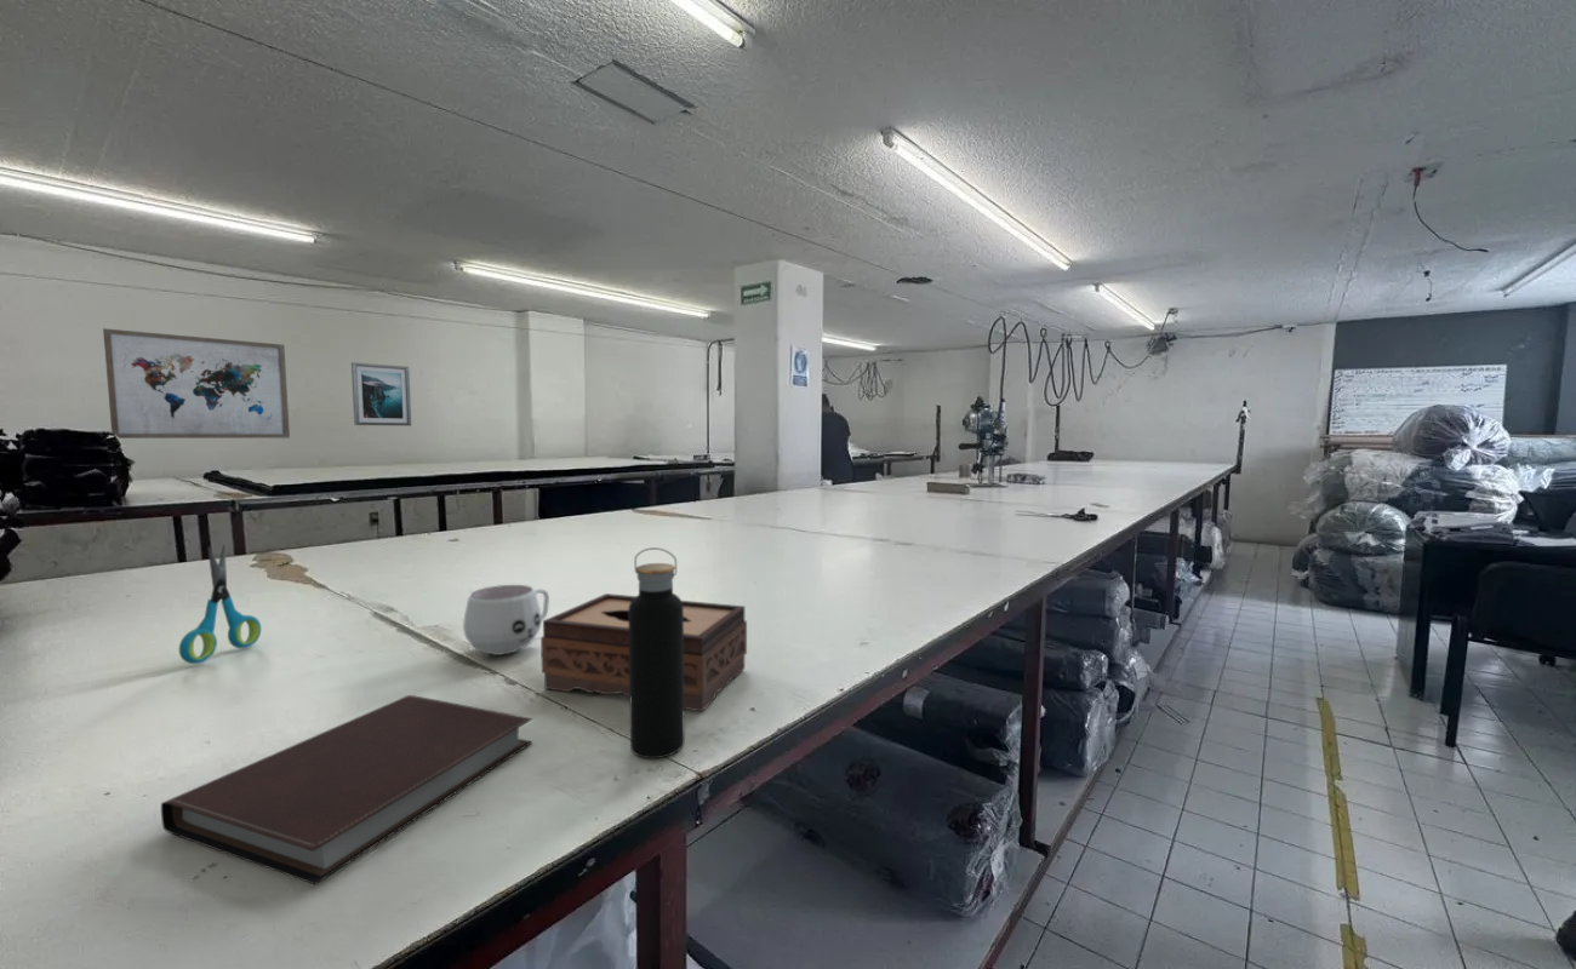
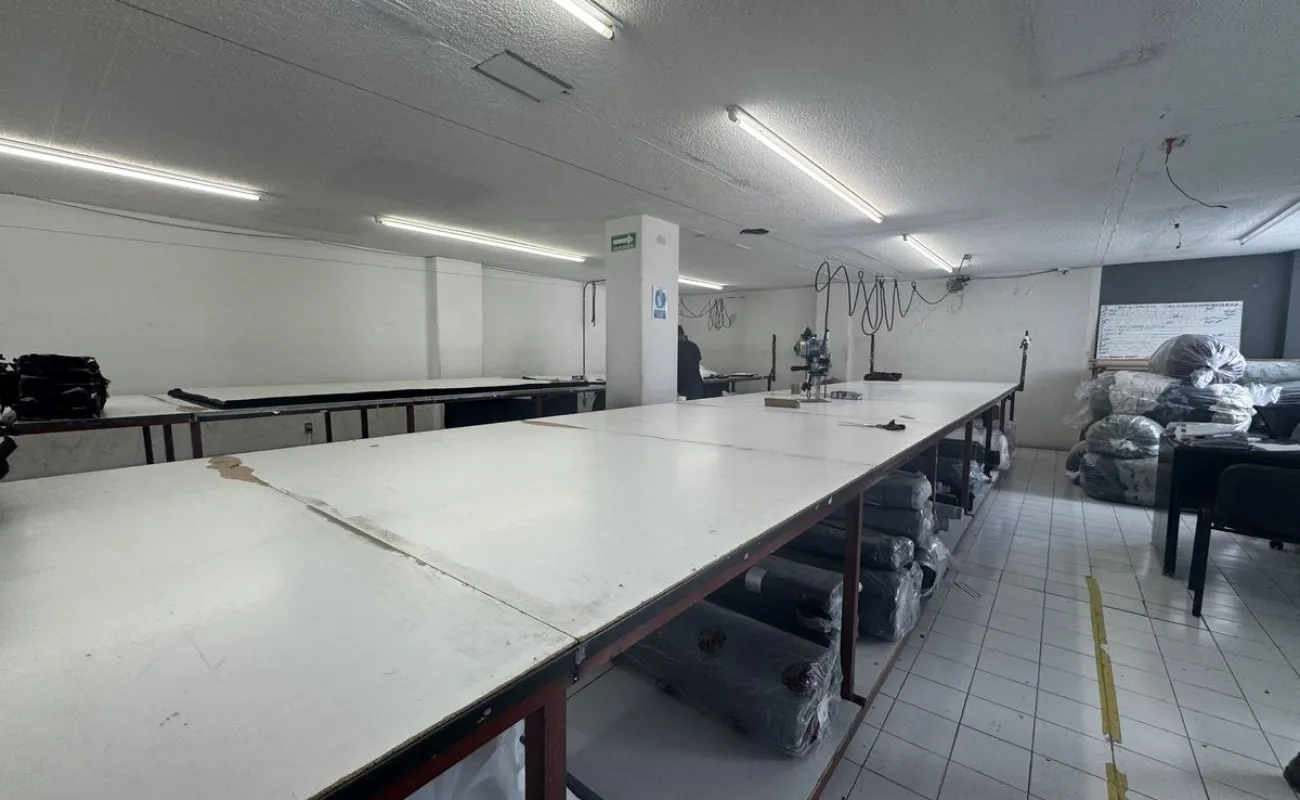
- notebook [160,694,535,885]
- wall art [350,361,412,428]
- wall art [102,327,291,440]
- mug [462,584,550,656]
- water bottle [628,546,685,759]
- scissors [178,544,262,665]
- tissue box [539,592,748,712]
